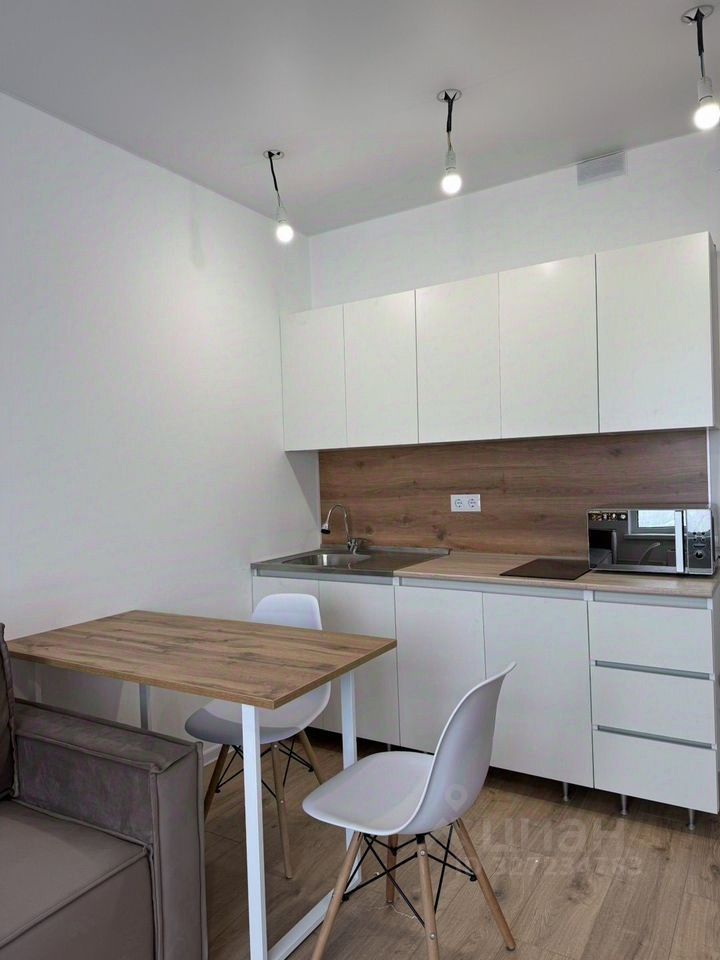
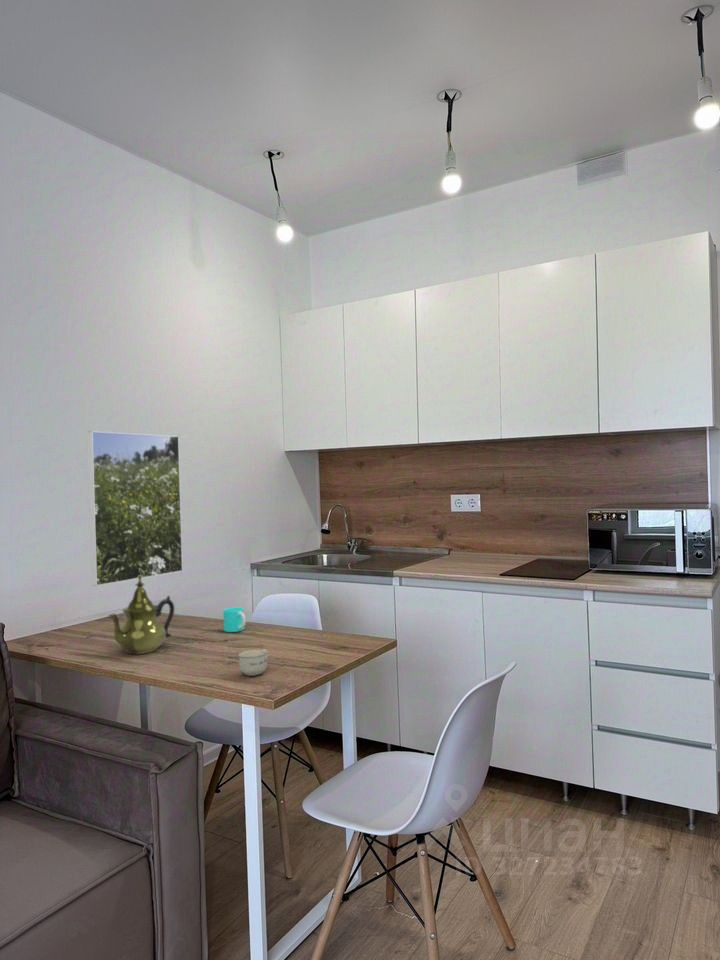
+ cup [237,648,269,677]
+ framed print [86,430,184,587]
+ teapot [107,575,175,655]
+ cup [222,607,247,633]
